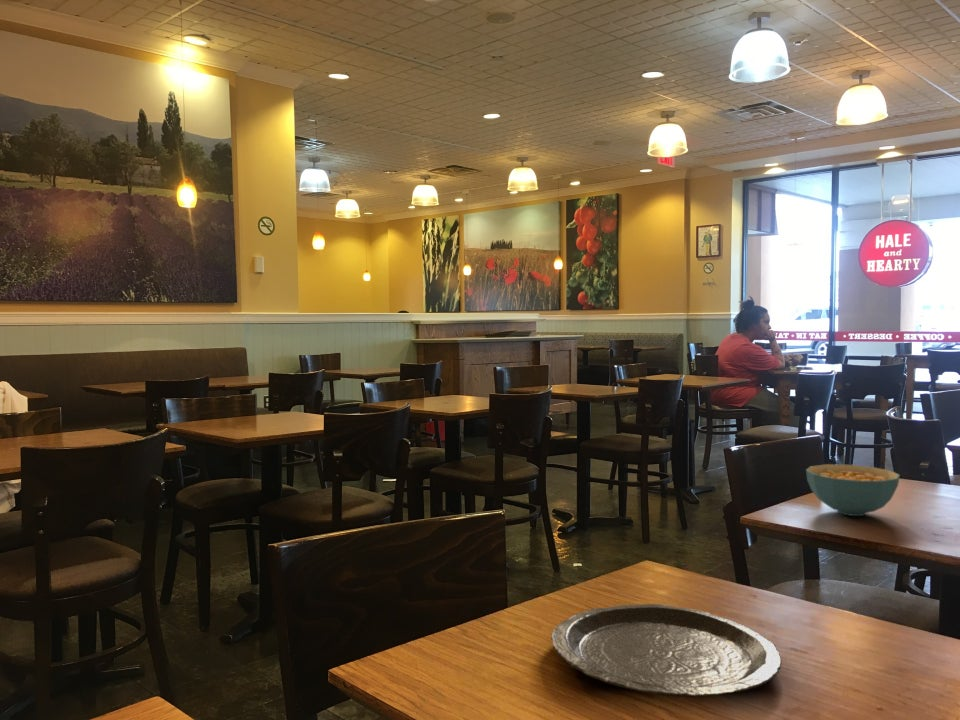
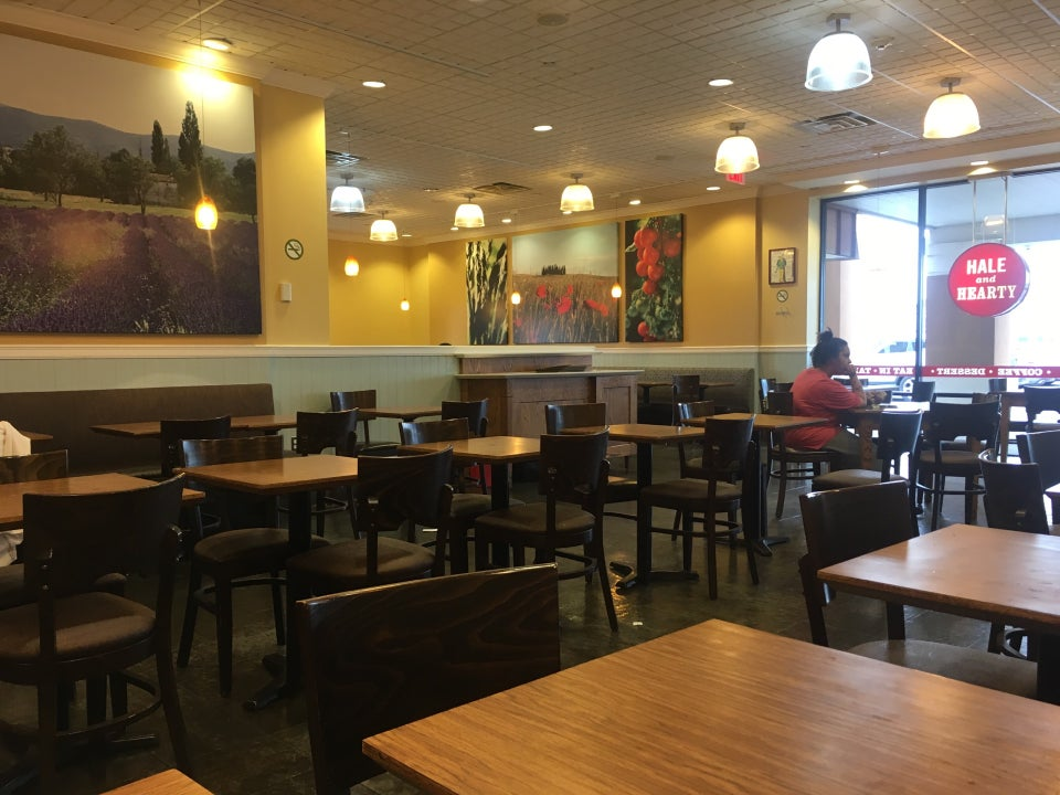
- plate [550,603,782,698]
- cereal bowl [805,463,901,517]
